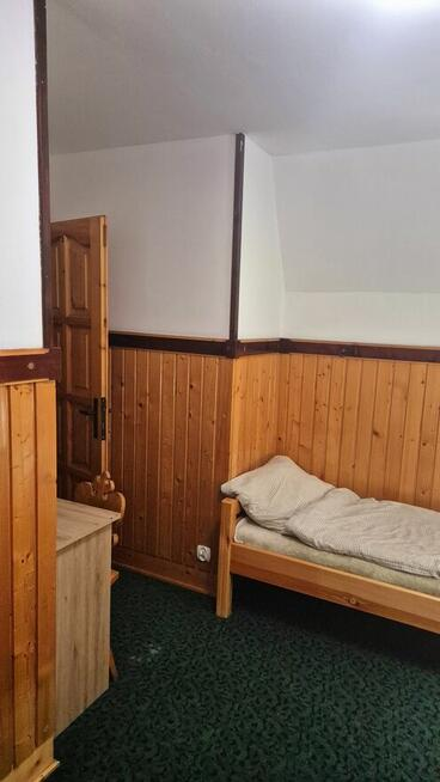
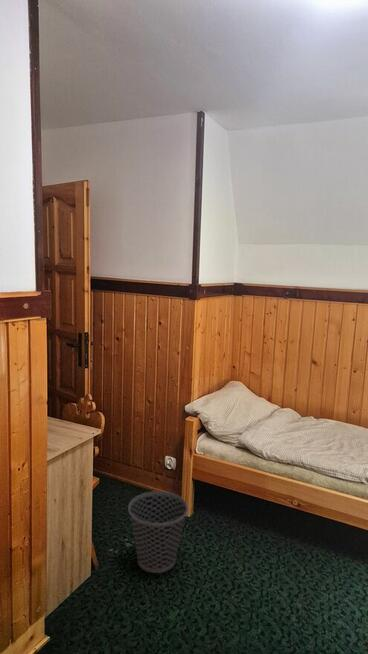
+ wastebasket [127,490,189,574]
